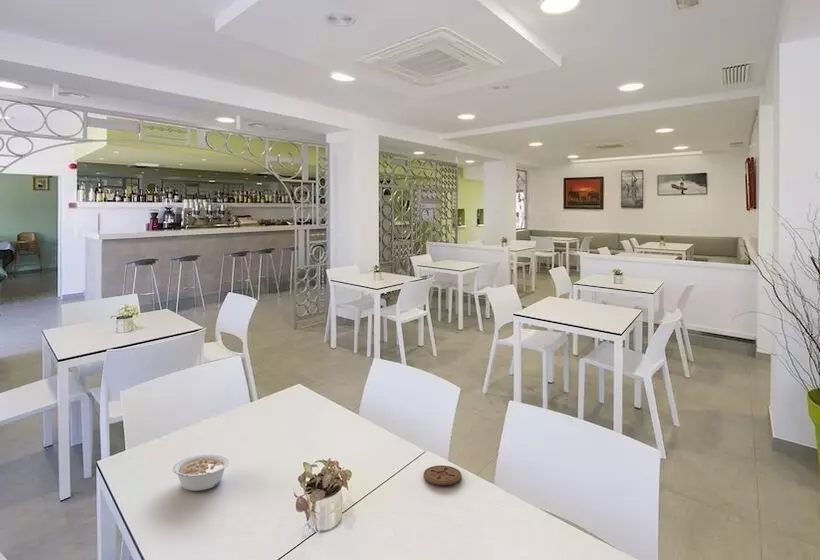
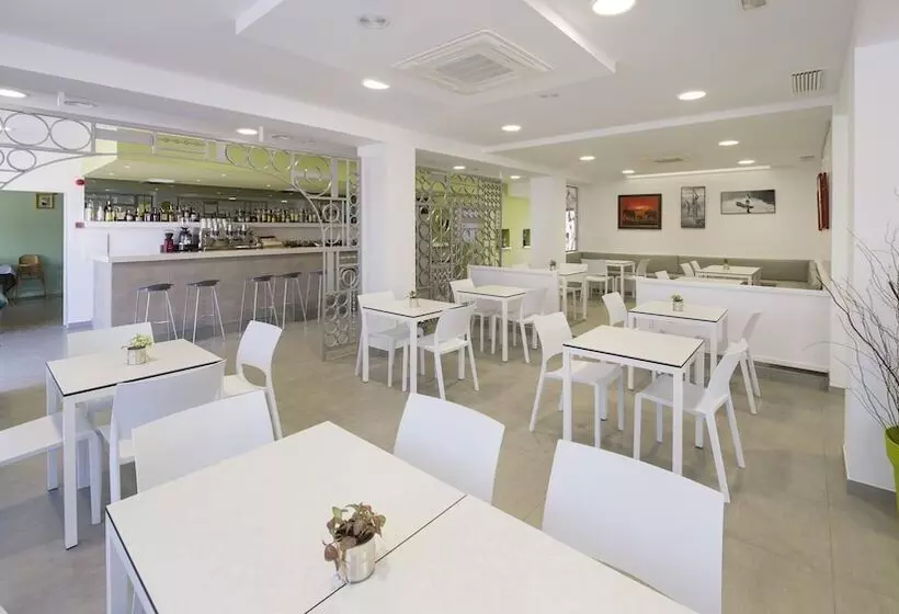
- coaster [423,464,462,486]
- legume [172,453,230,492]
